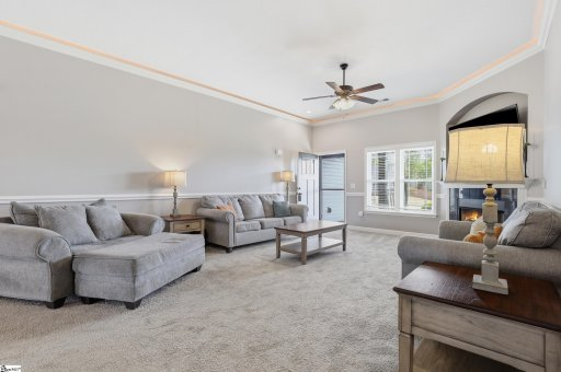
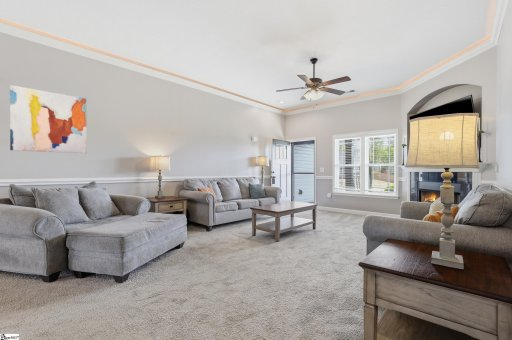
+ wall art [9,84,87,154]
